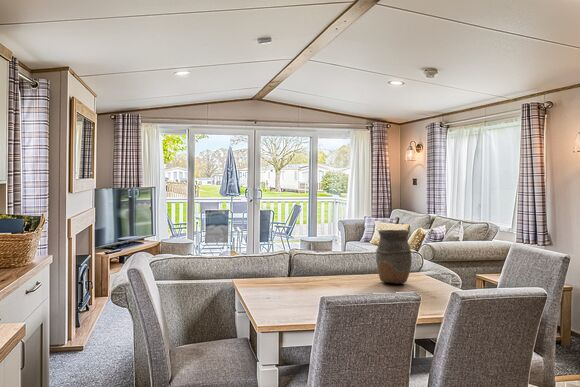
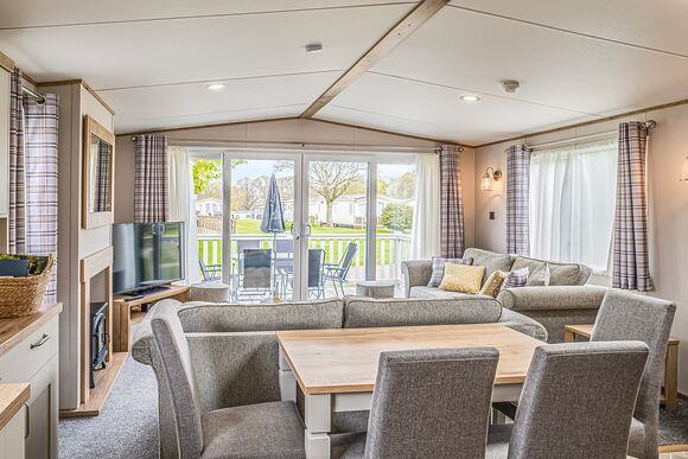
- vase [375,229,413,285]
